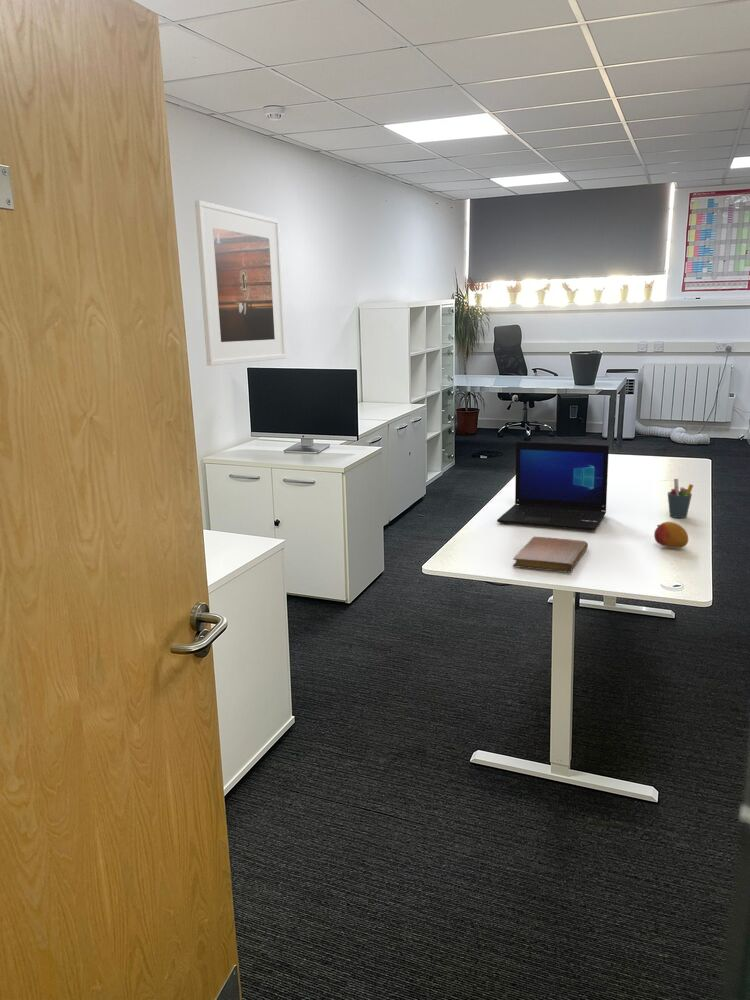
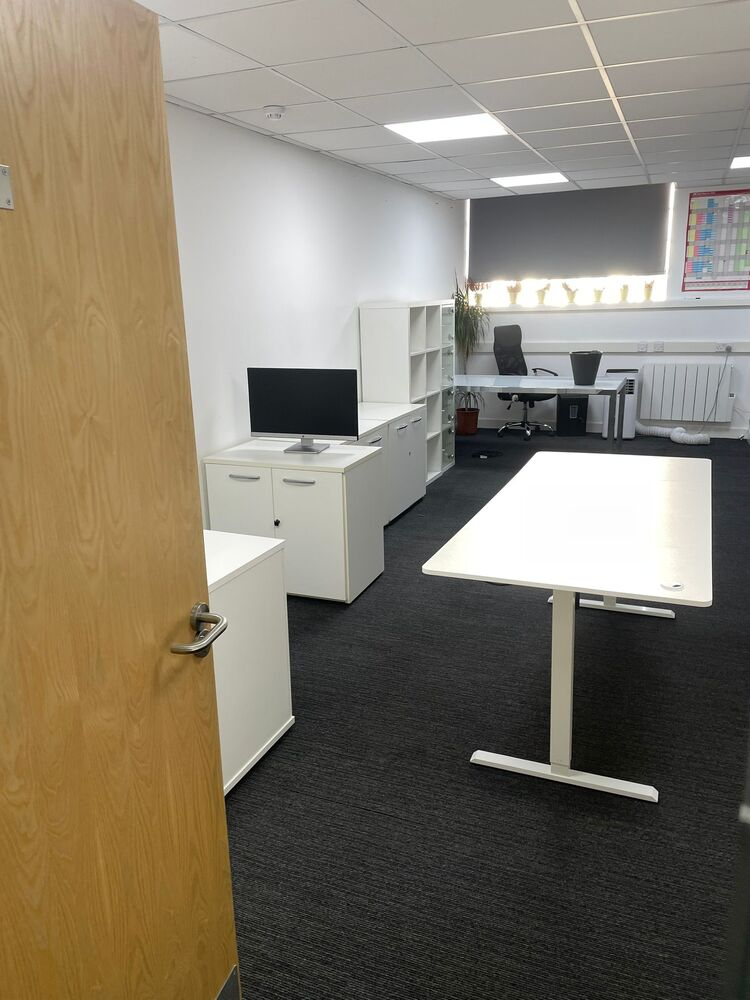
- fruit [653,521,689,549]
- pen holder [667,478,694,519]
- laptop [496,441,610,532]
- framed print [194,199,287,367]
- notebook [512,536,589,574]
